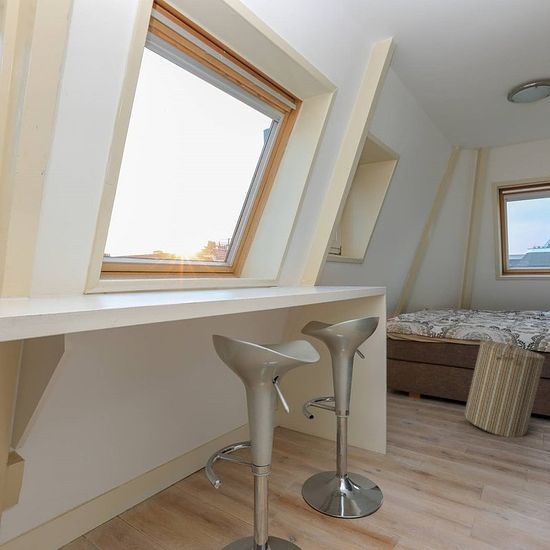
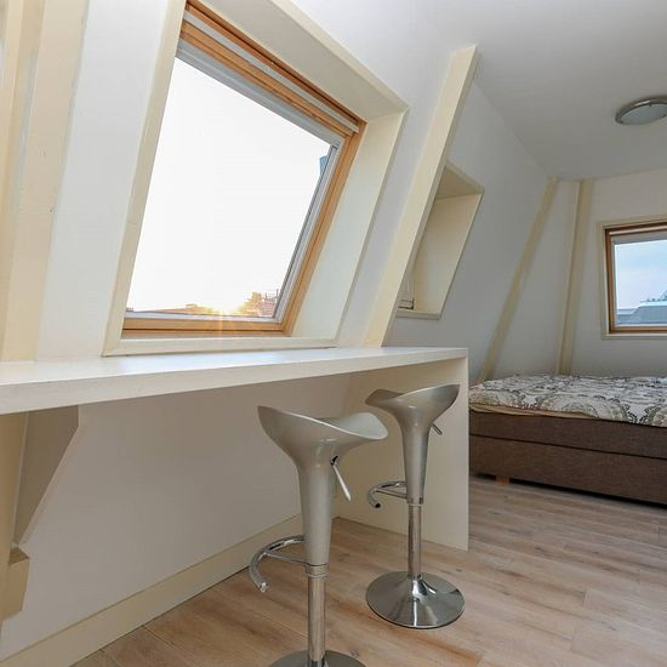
- laundry hamper [463,335,546,438]
